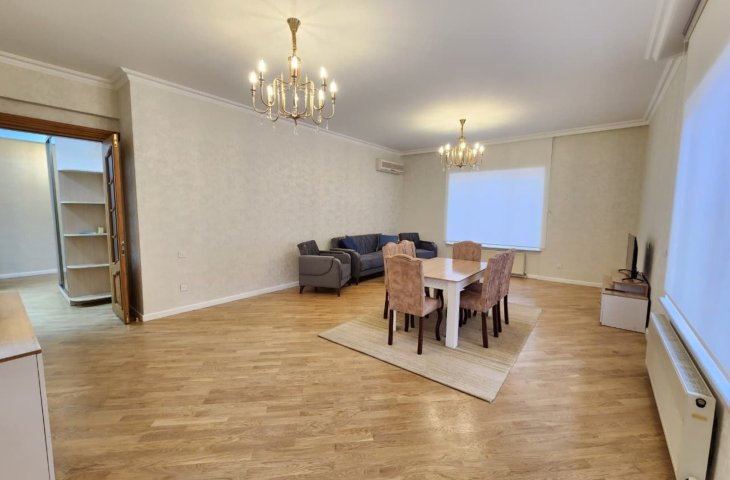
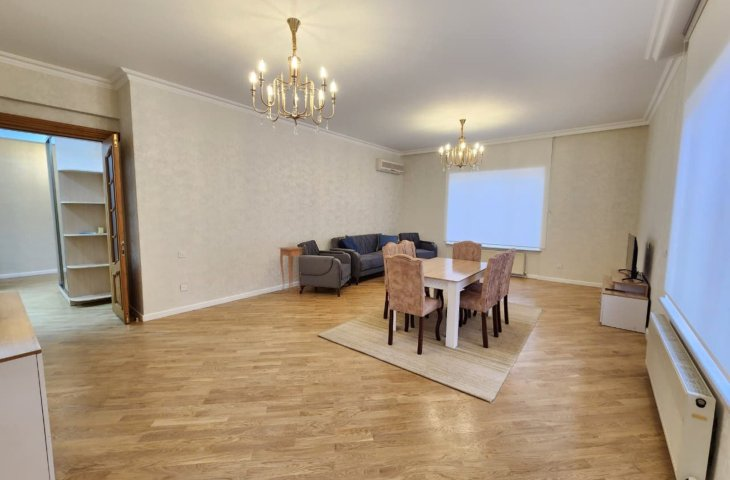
+ side table [278,245,304,294]
